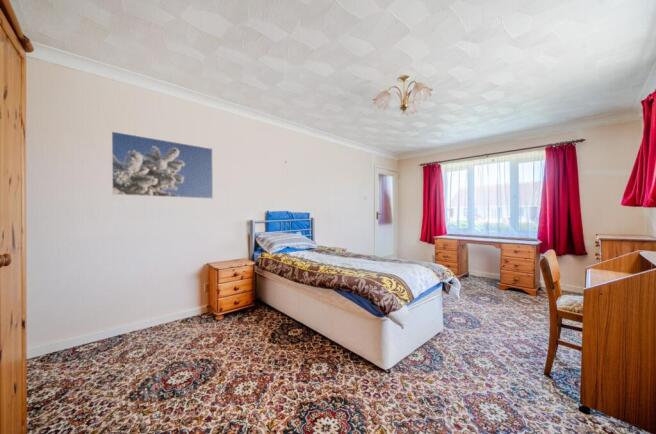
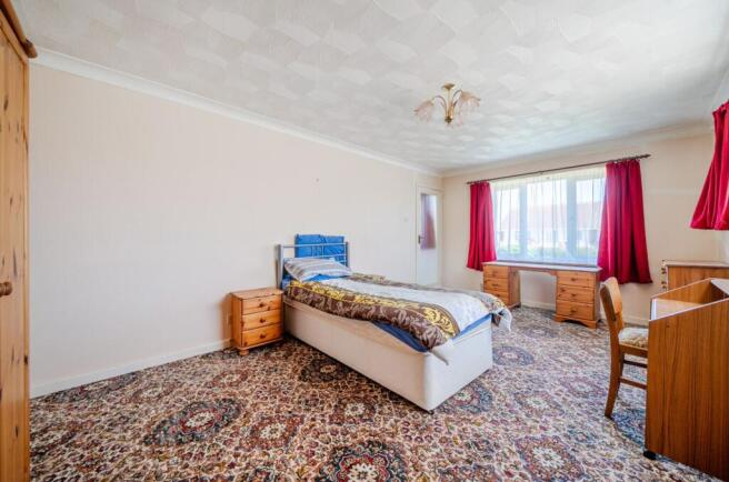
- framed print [111,131,214,200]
